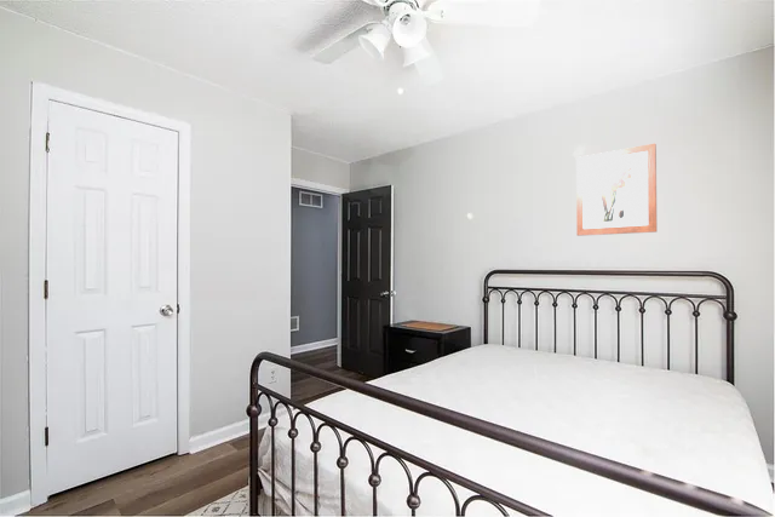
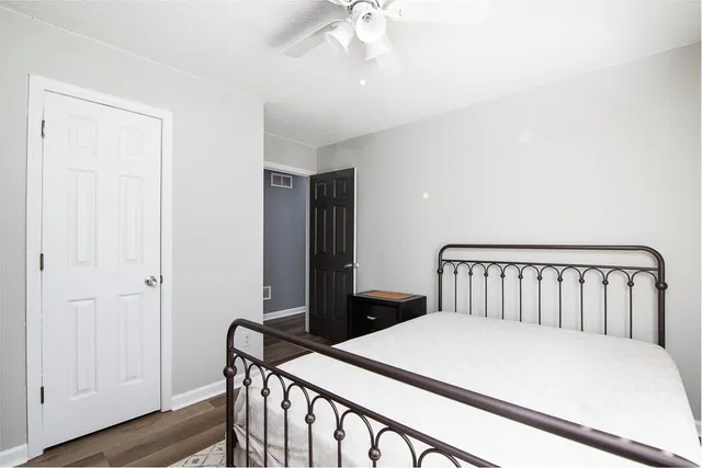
- wall art [575,143,658,237]
